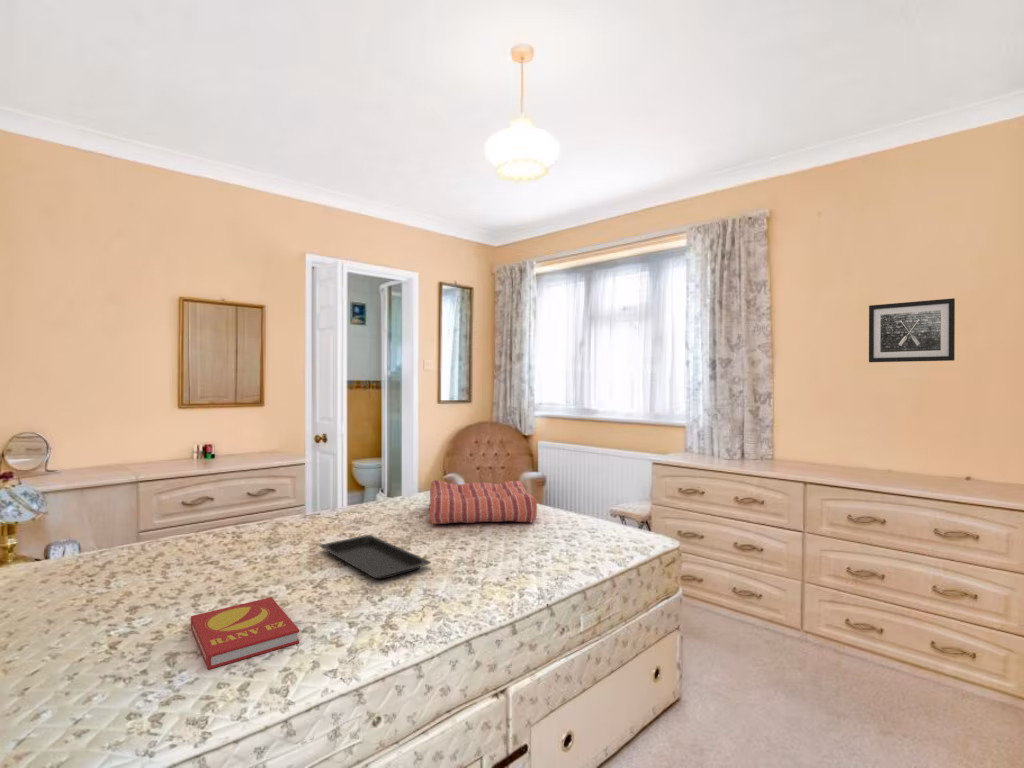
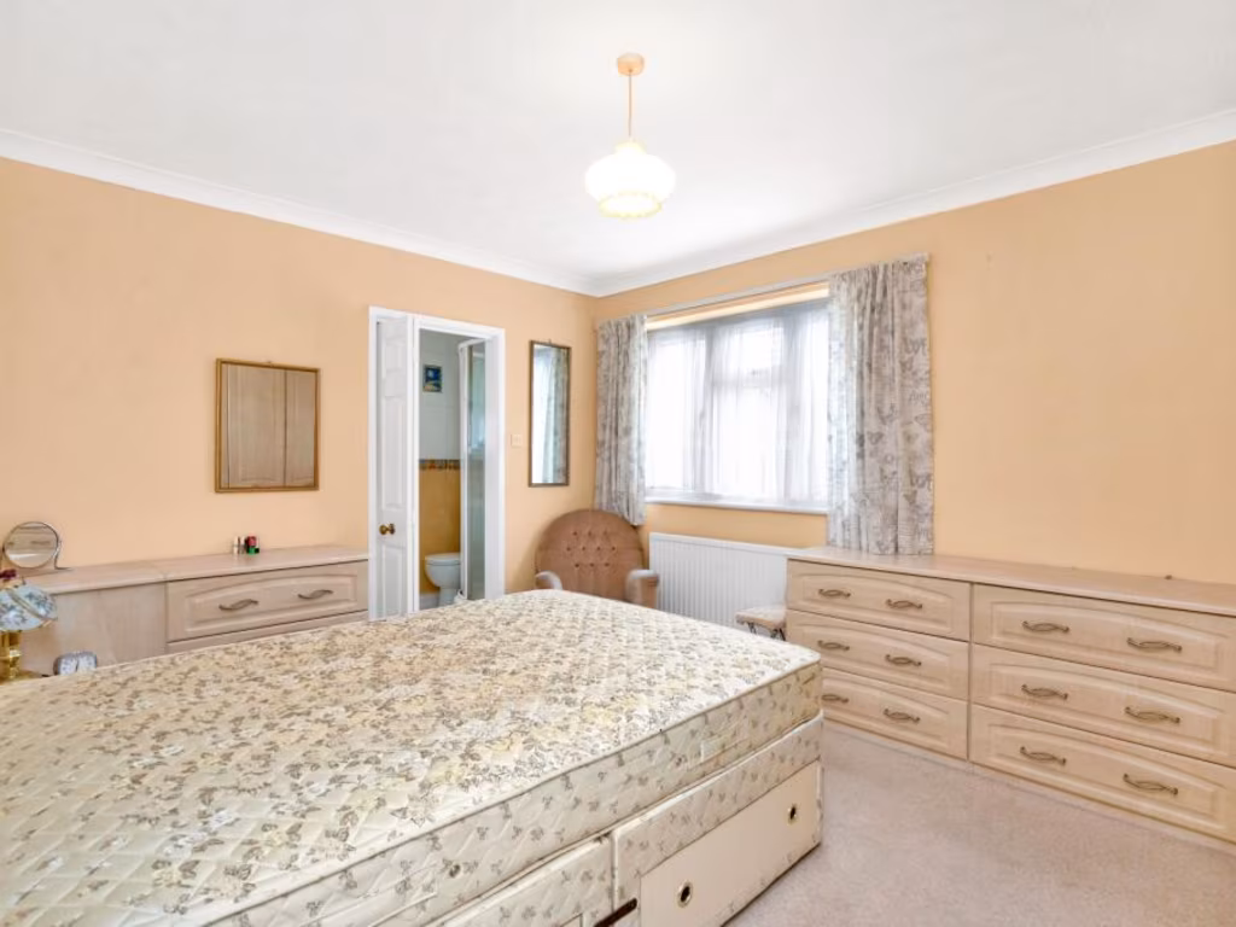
- seat cushion [429,479,538,525]
- wall art [868,297,956,363]
- book [190,596,300,670]
- serving tray [318,534,432,580]
